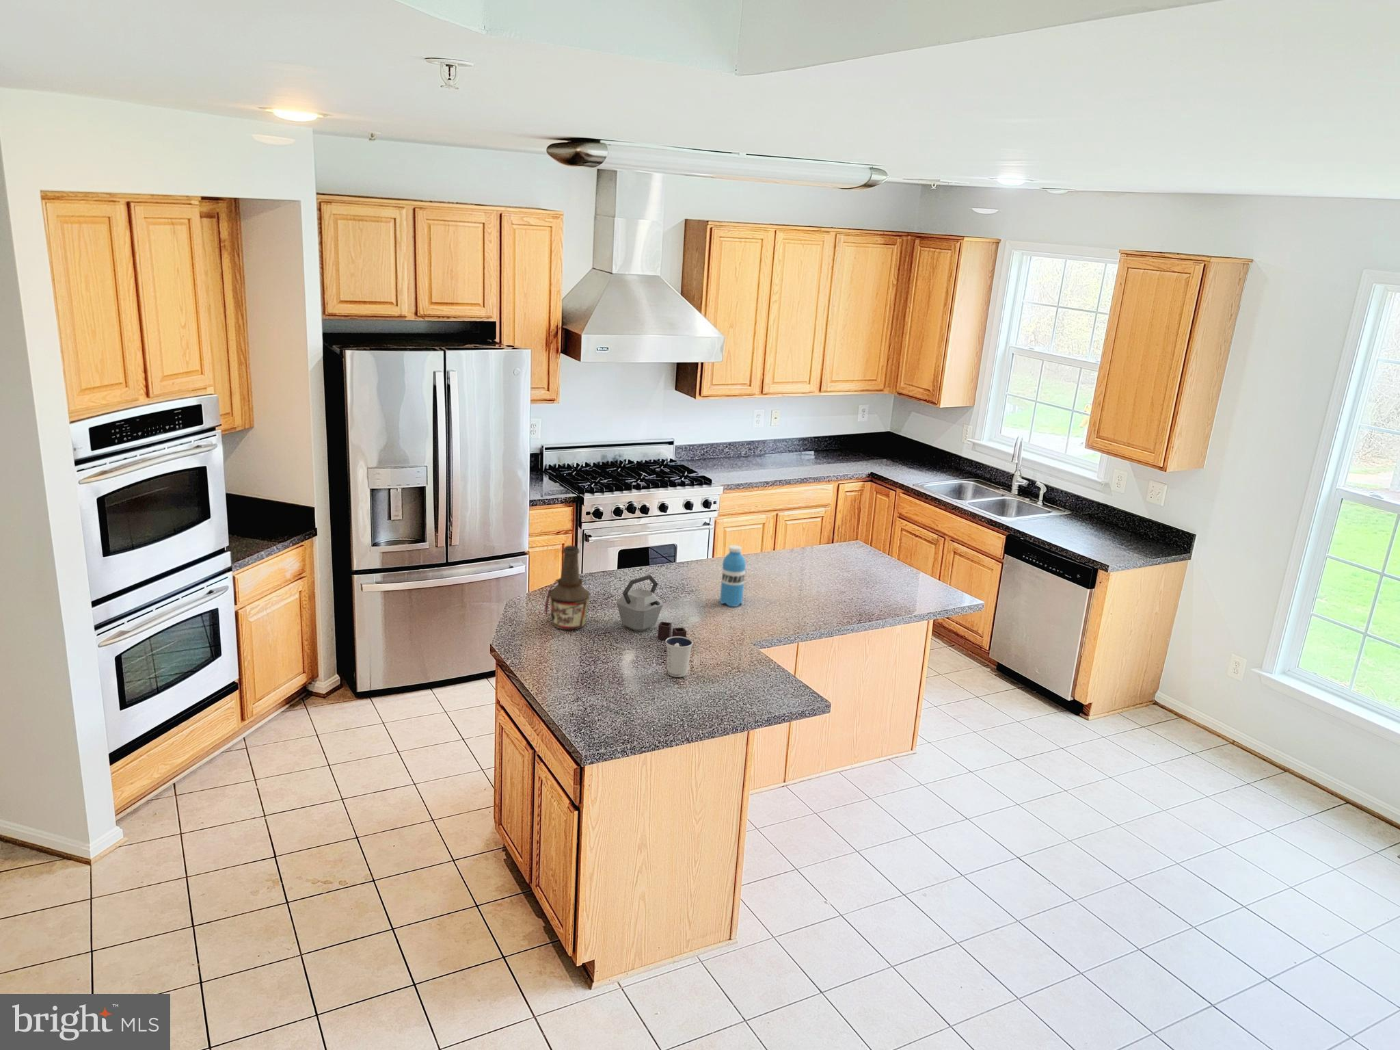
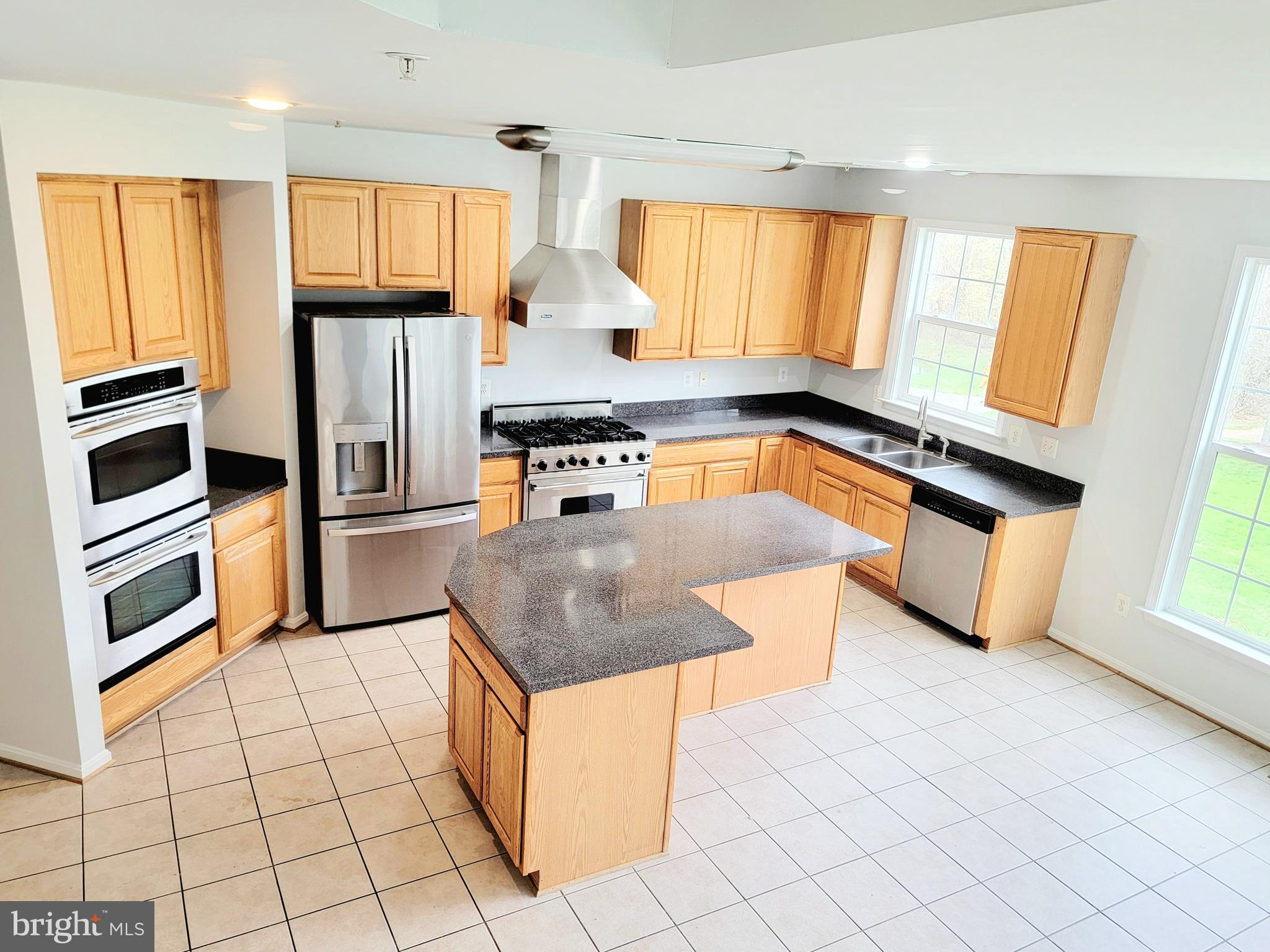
- water bottle [719,545,746,608]
- kettle [616,575,687,641]
- bottle [545,545,591,631]
- dixie cup [665,636,693,678]
